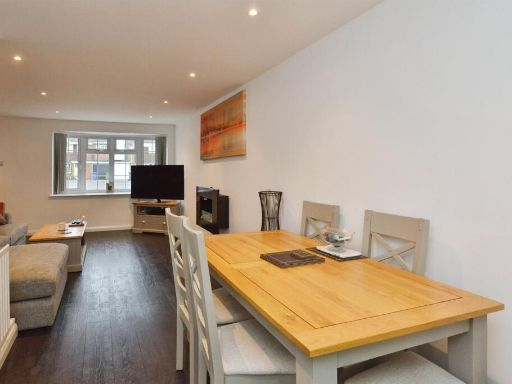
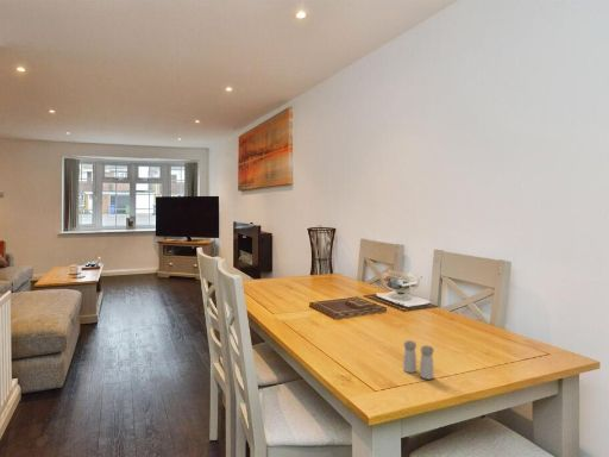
+ salt and pepper shaker [402,339,435,381]
